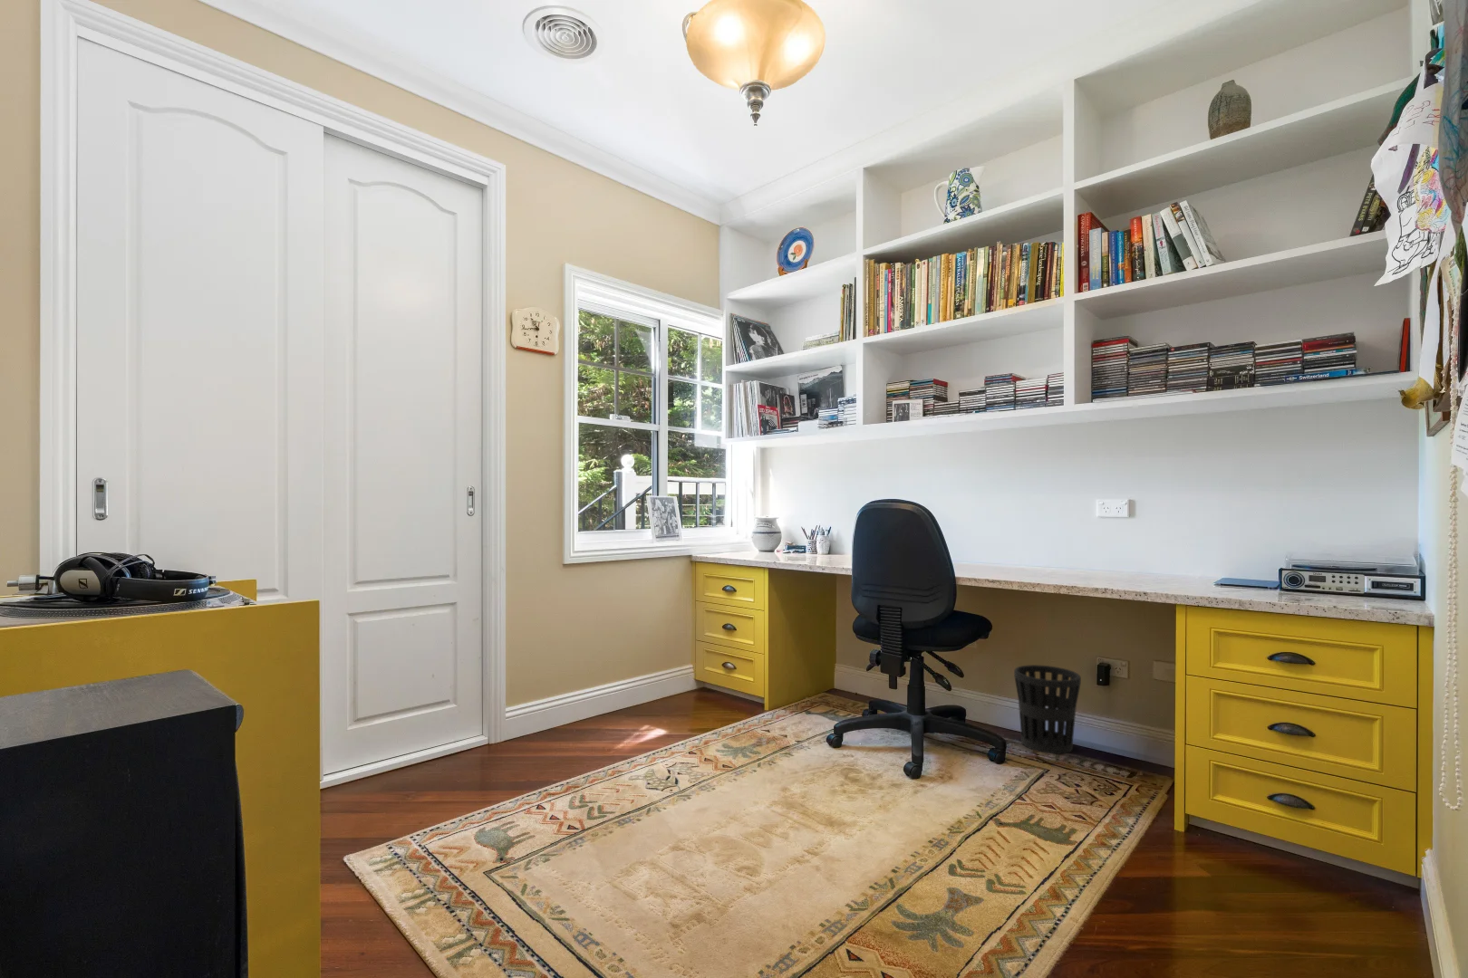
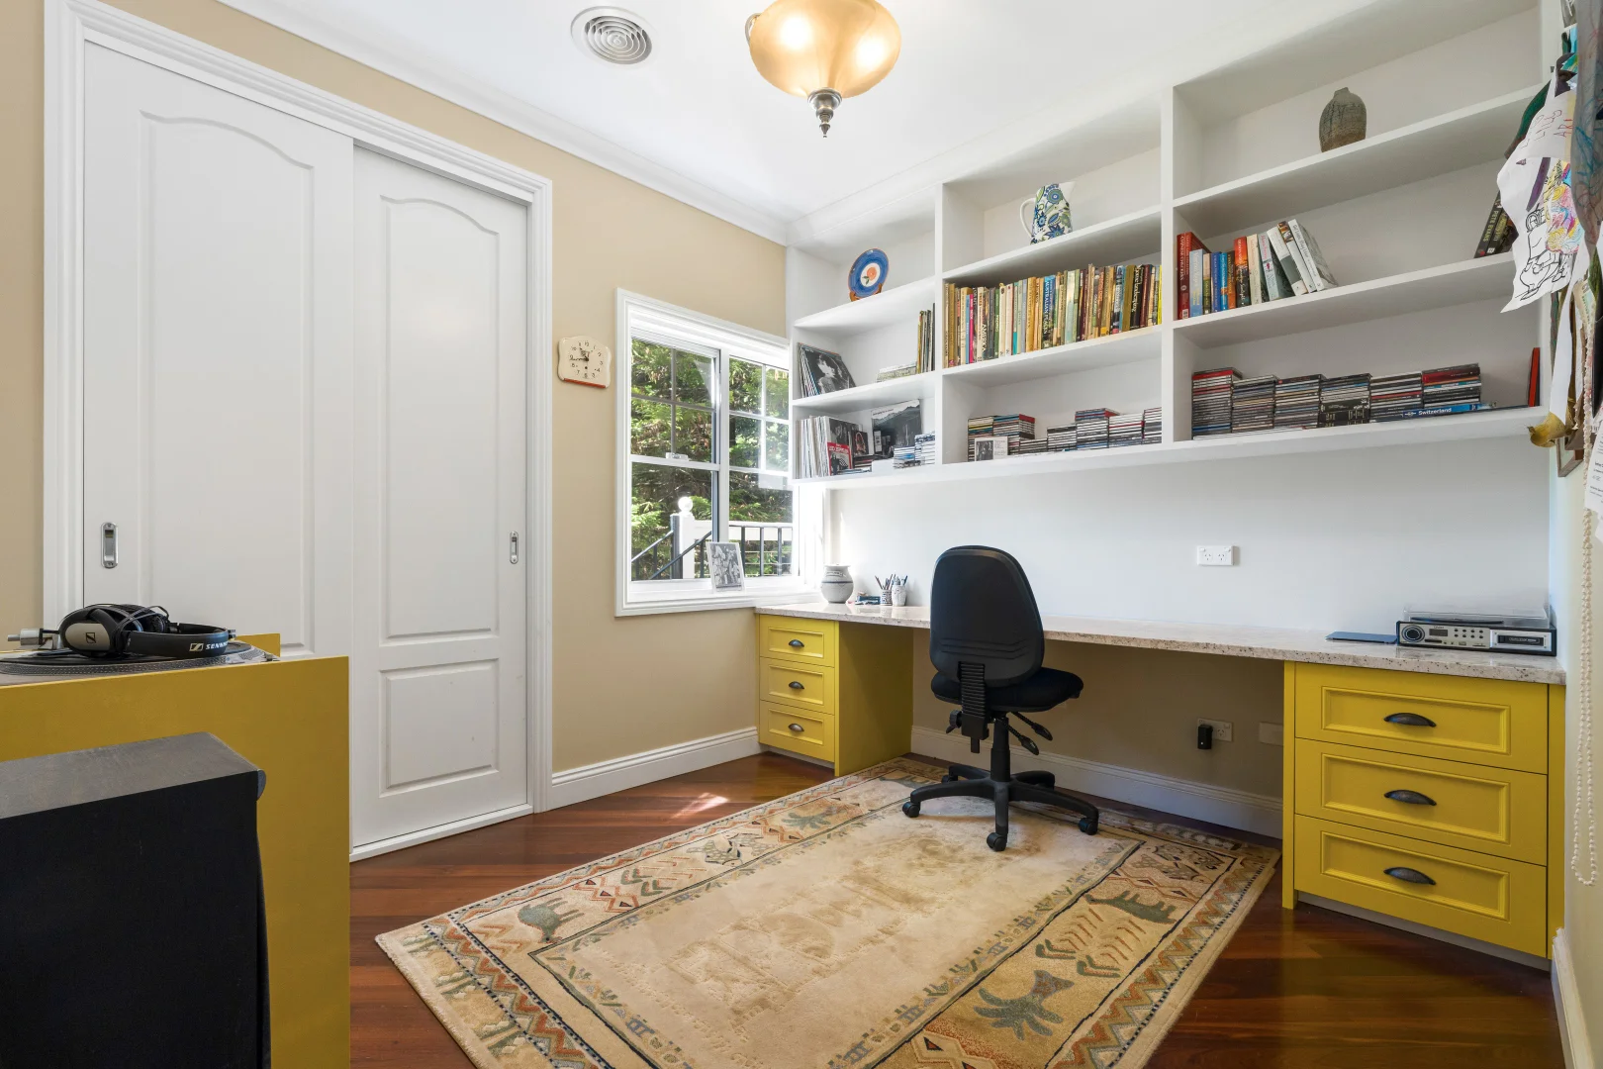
- wastebasket [1014,664,1082,754]
